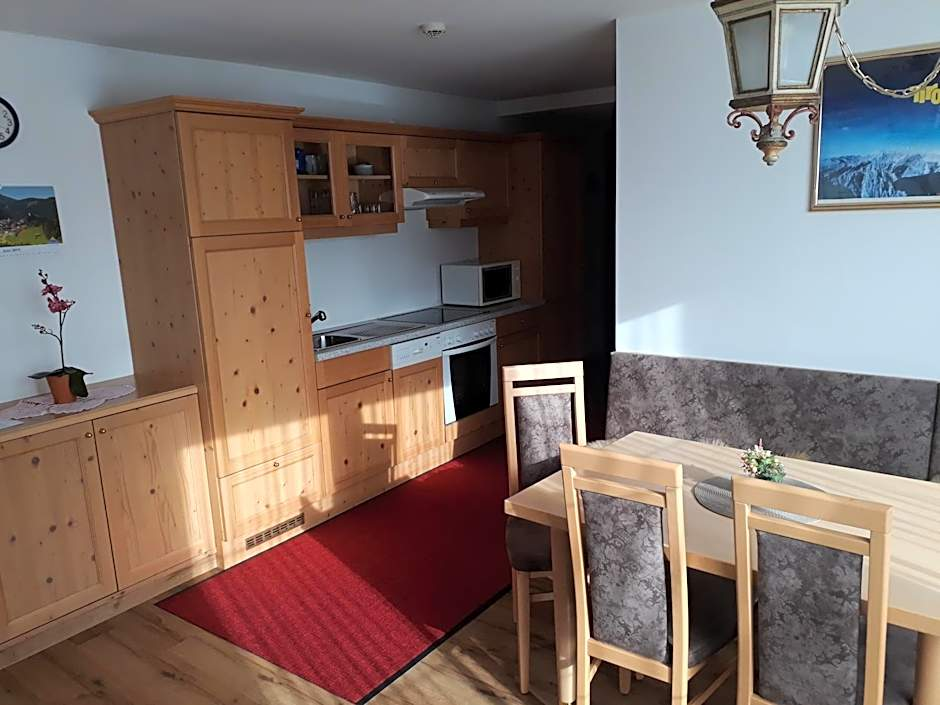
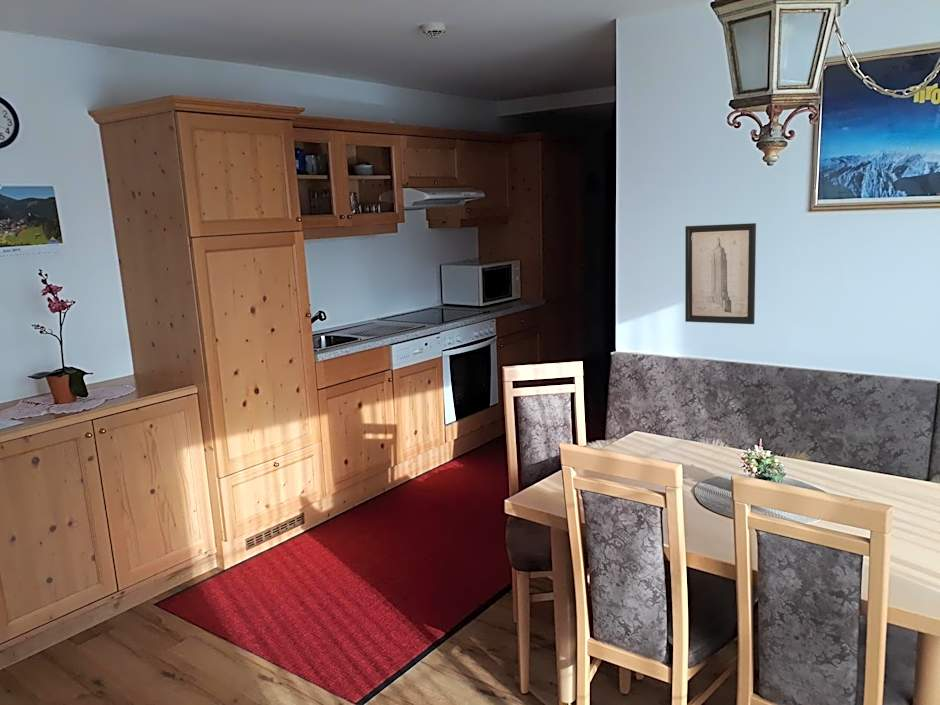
+ wall art [684,222,757,325]
